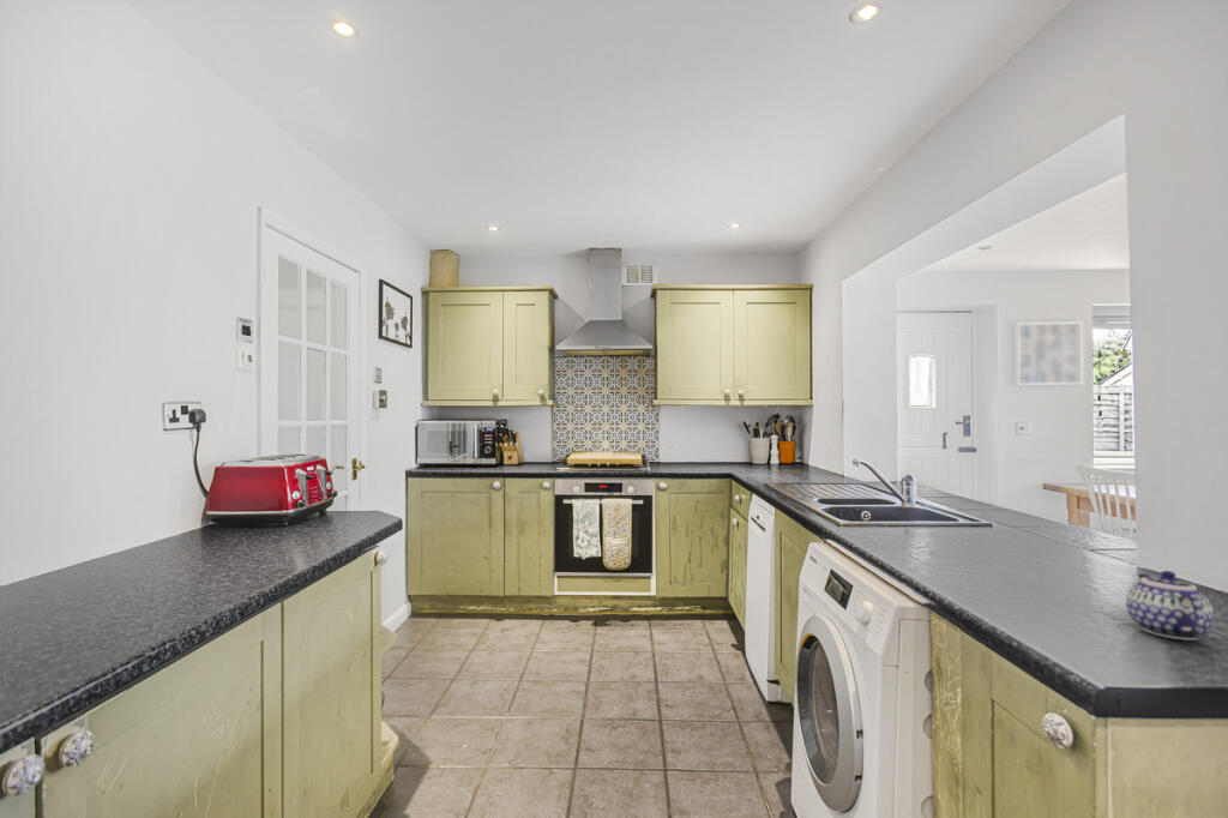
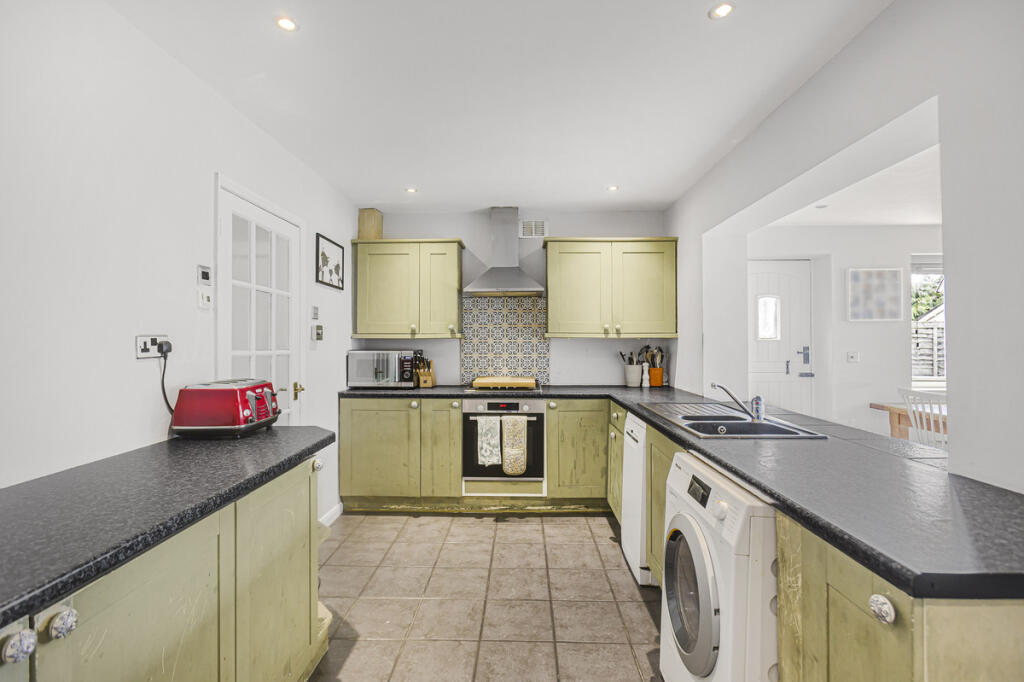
- teapot [1125,570,1215,642]
